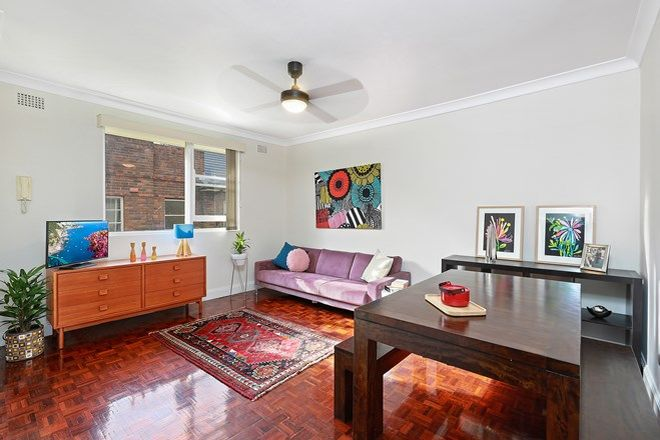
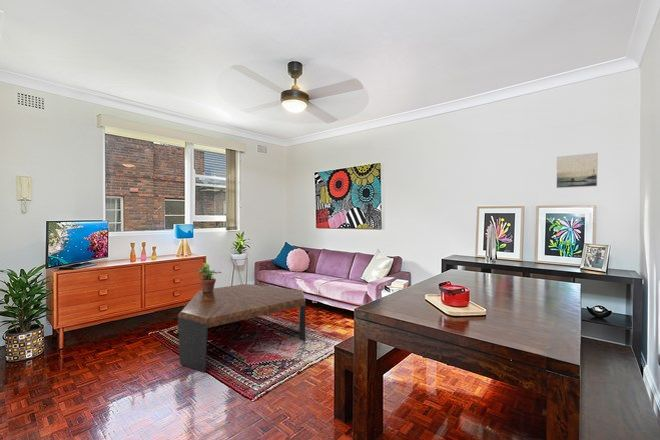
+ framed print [555,152,599,189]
+ potted plant [196,262,223,292]
+ coffee table [177,283,306,373]
